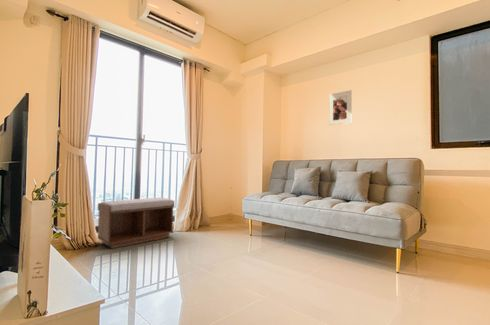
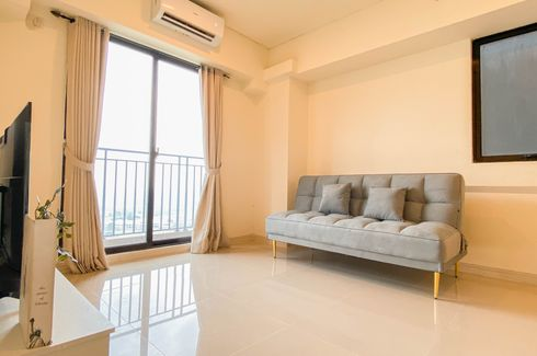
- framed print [328,89,353,126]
- bench [97,197,175,249]
